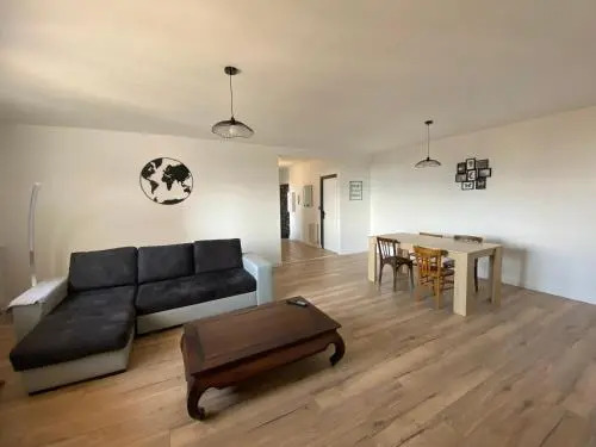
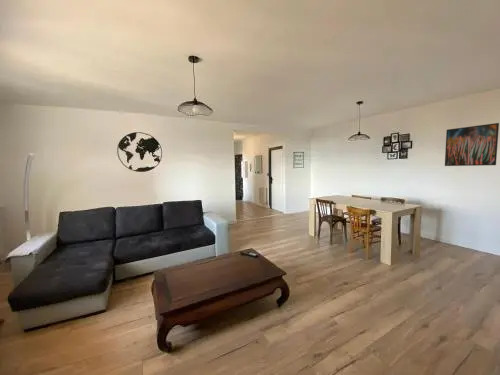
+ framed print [444,122,500,167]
